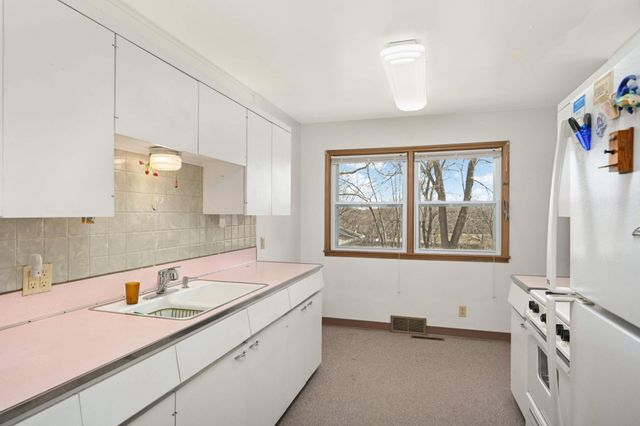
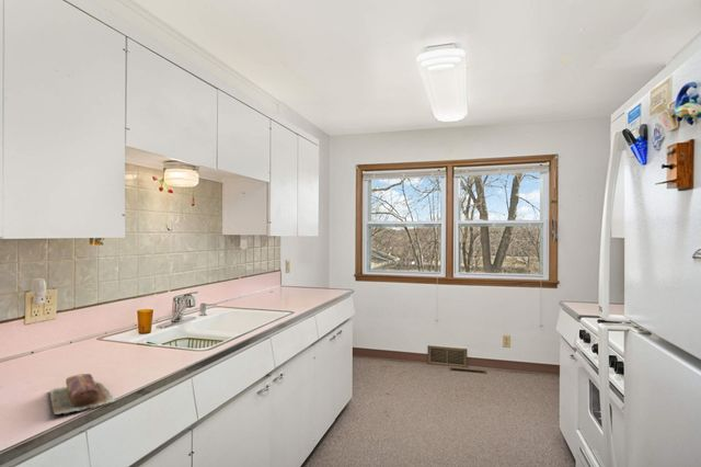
+ loaf of bread [49,373,116,415]
